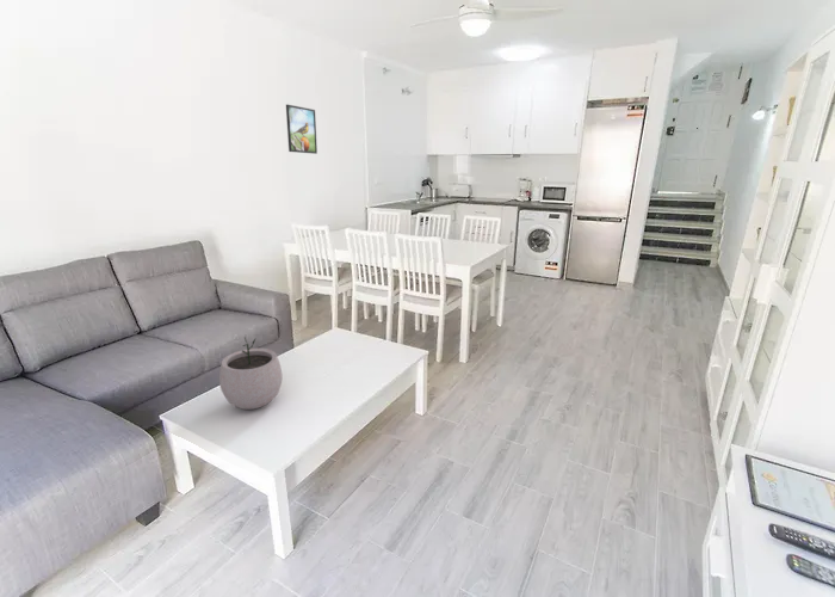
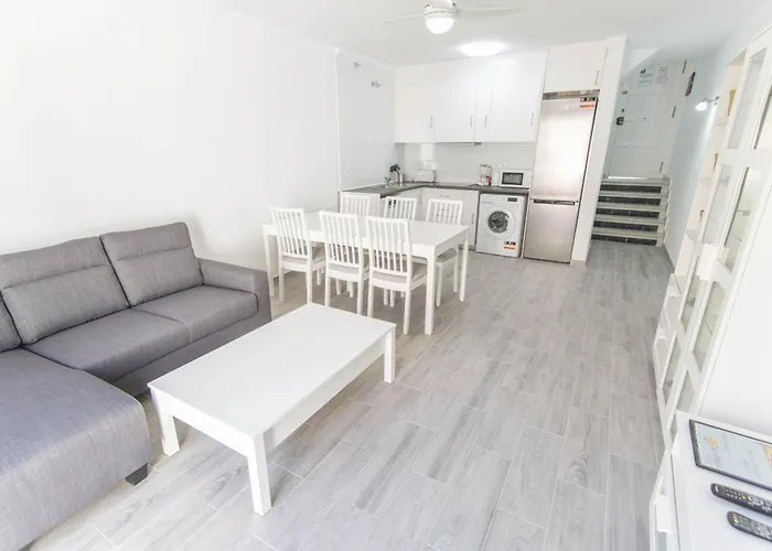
- plant pot [218,337,284,411]
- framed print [285,104,318,155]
